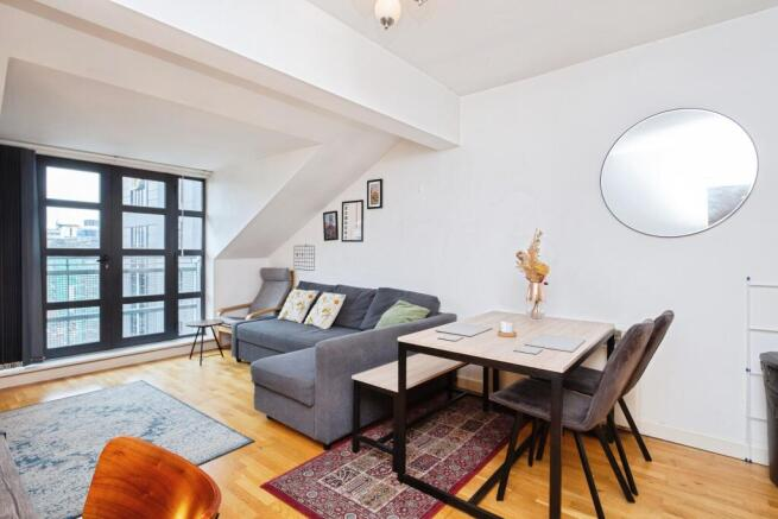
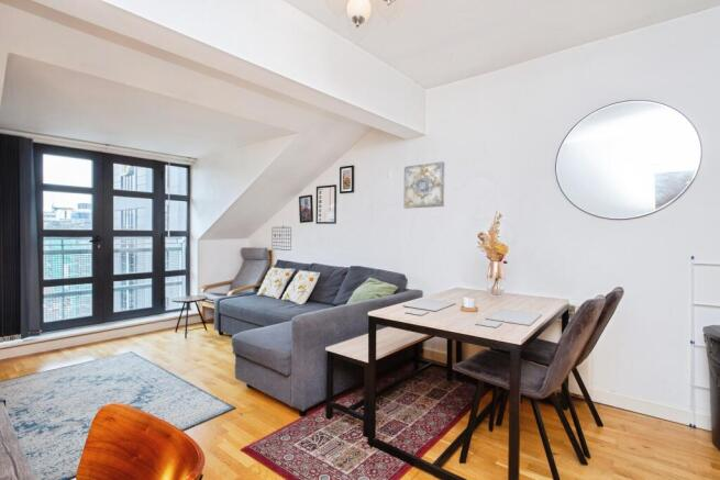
+ wall art [403,160,445,210]
